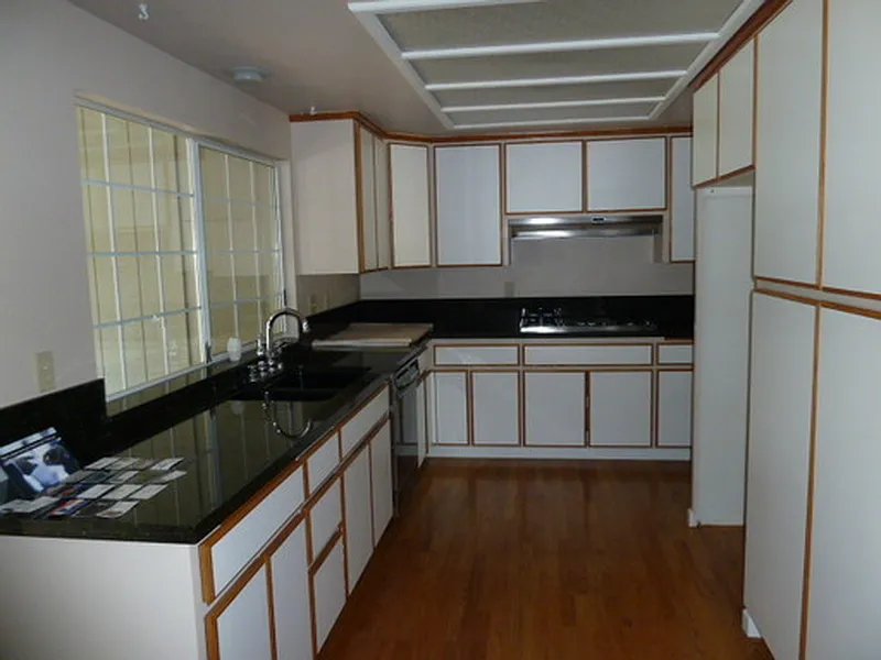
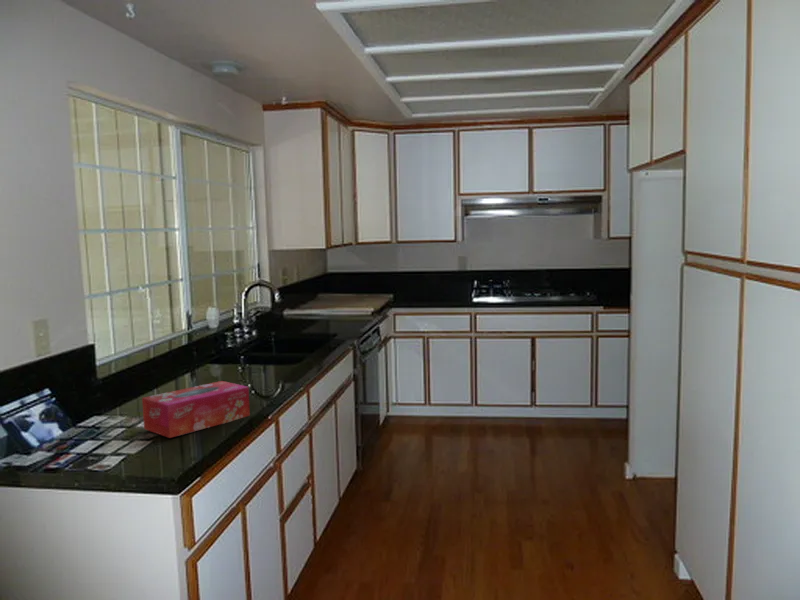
+ tissue box [141,380,251,439]
